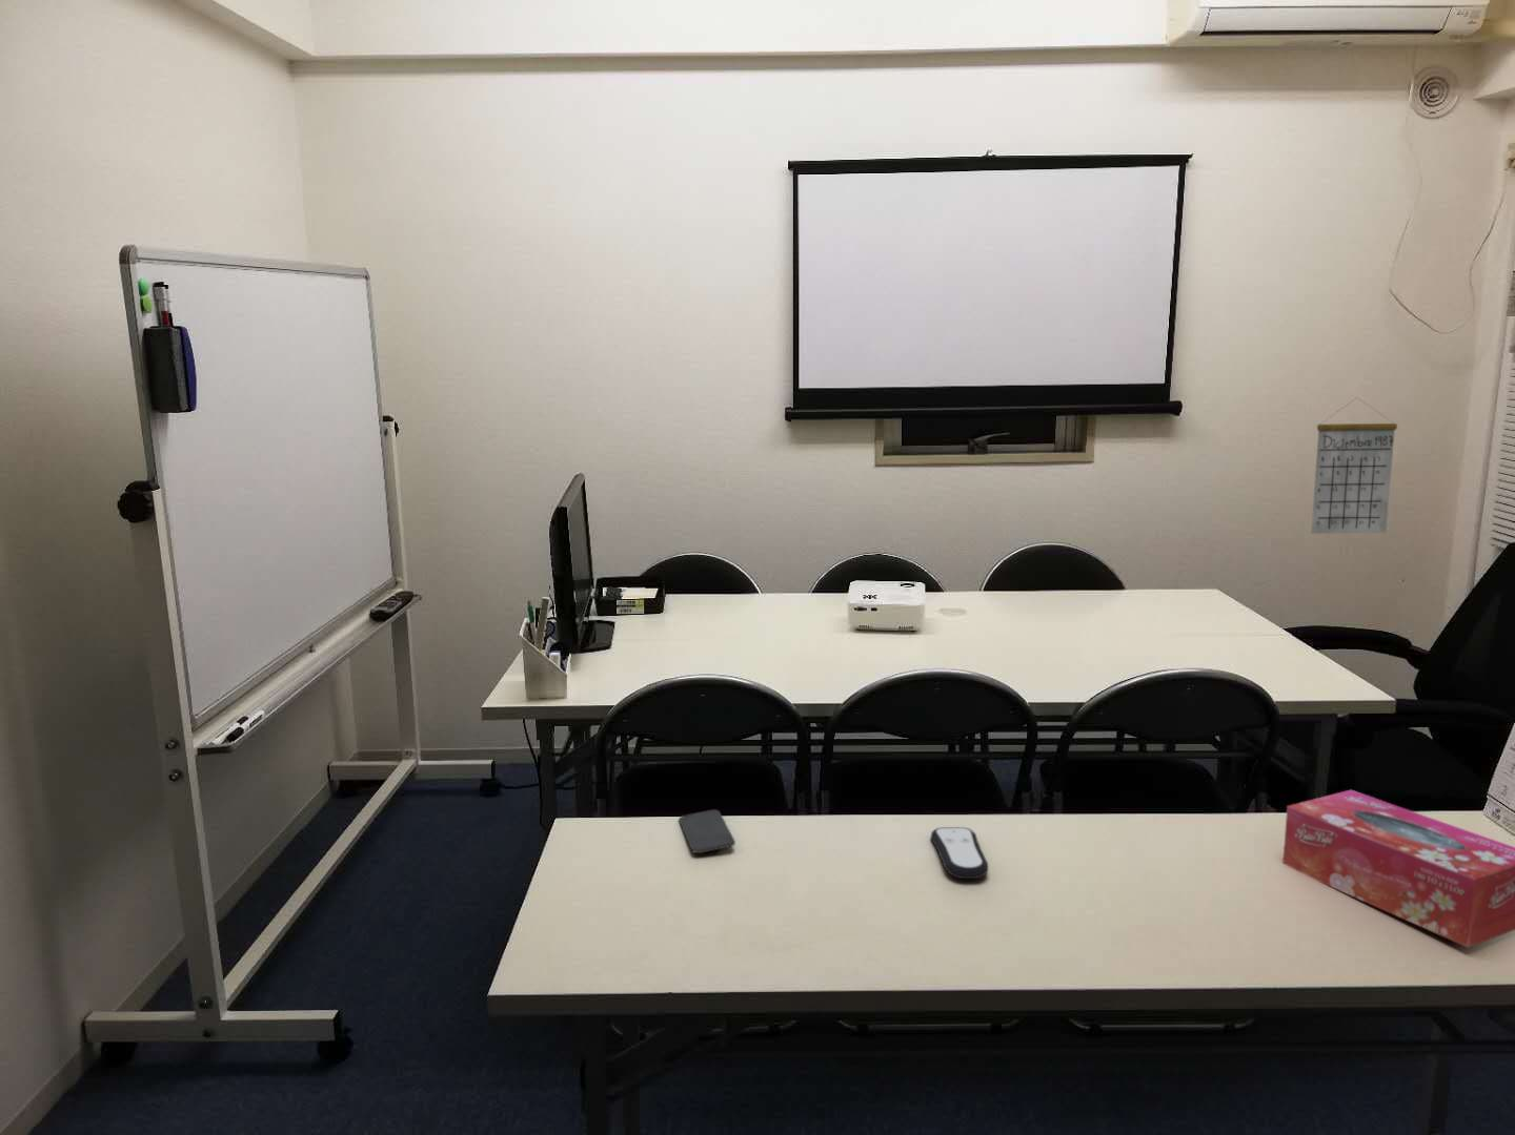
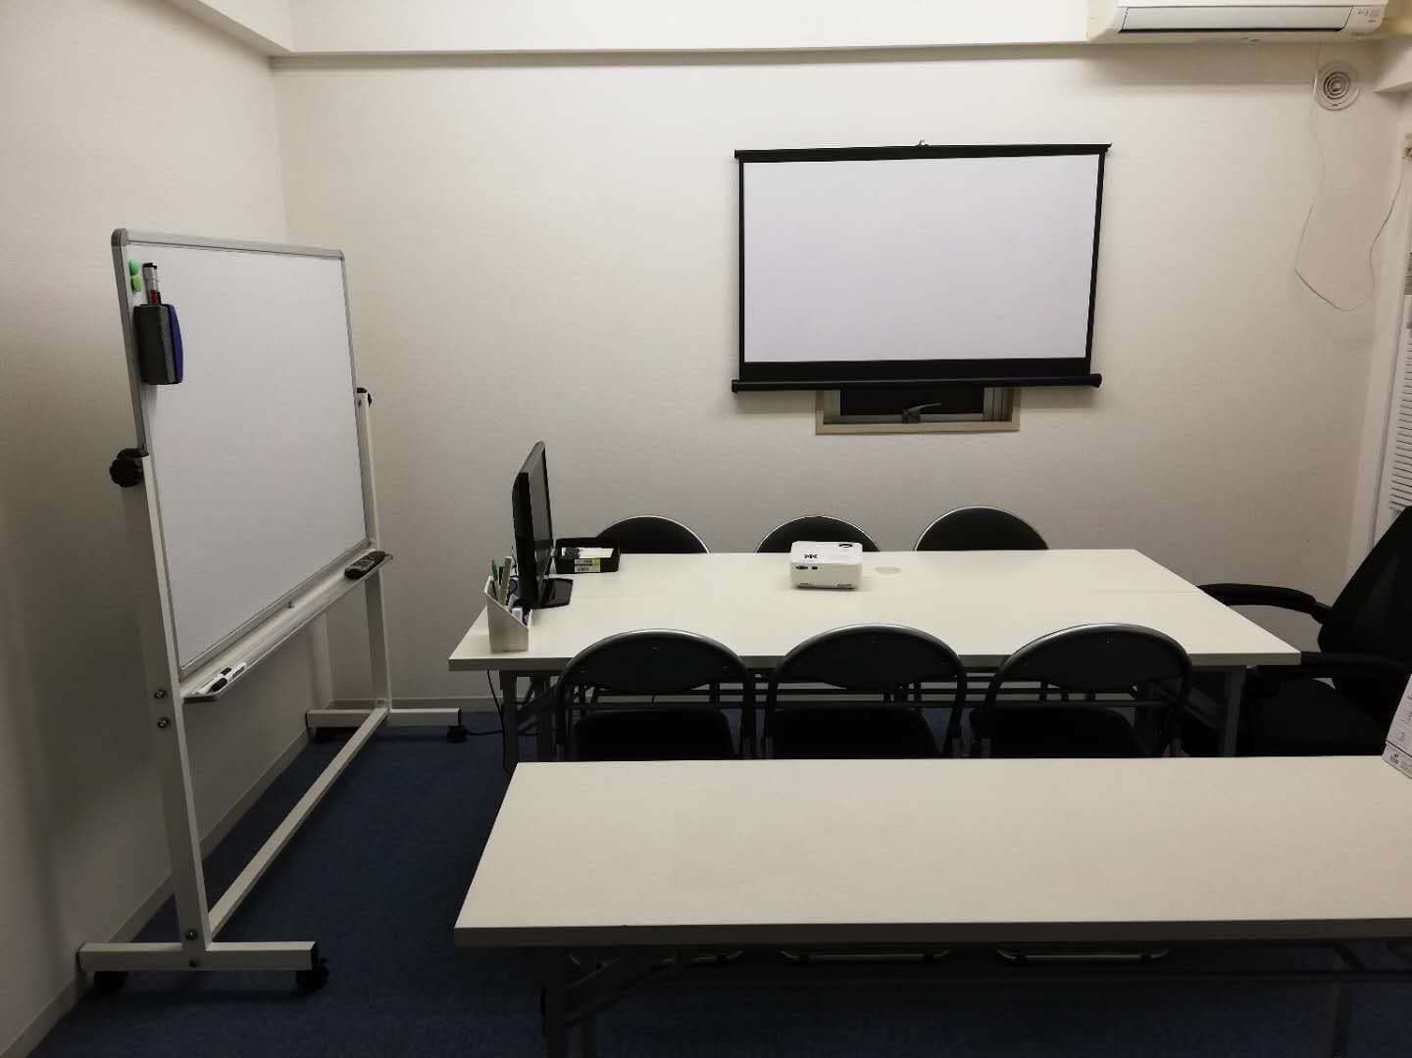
- tissue box [1281,789,1515,949]
- calendar [1310,396,1398,535]
- smartphone [678,810,736,855]
- remote control [930,826,989,880]
